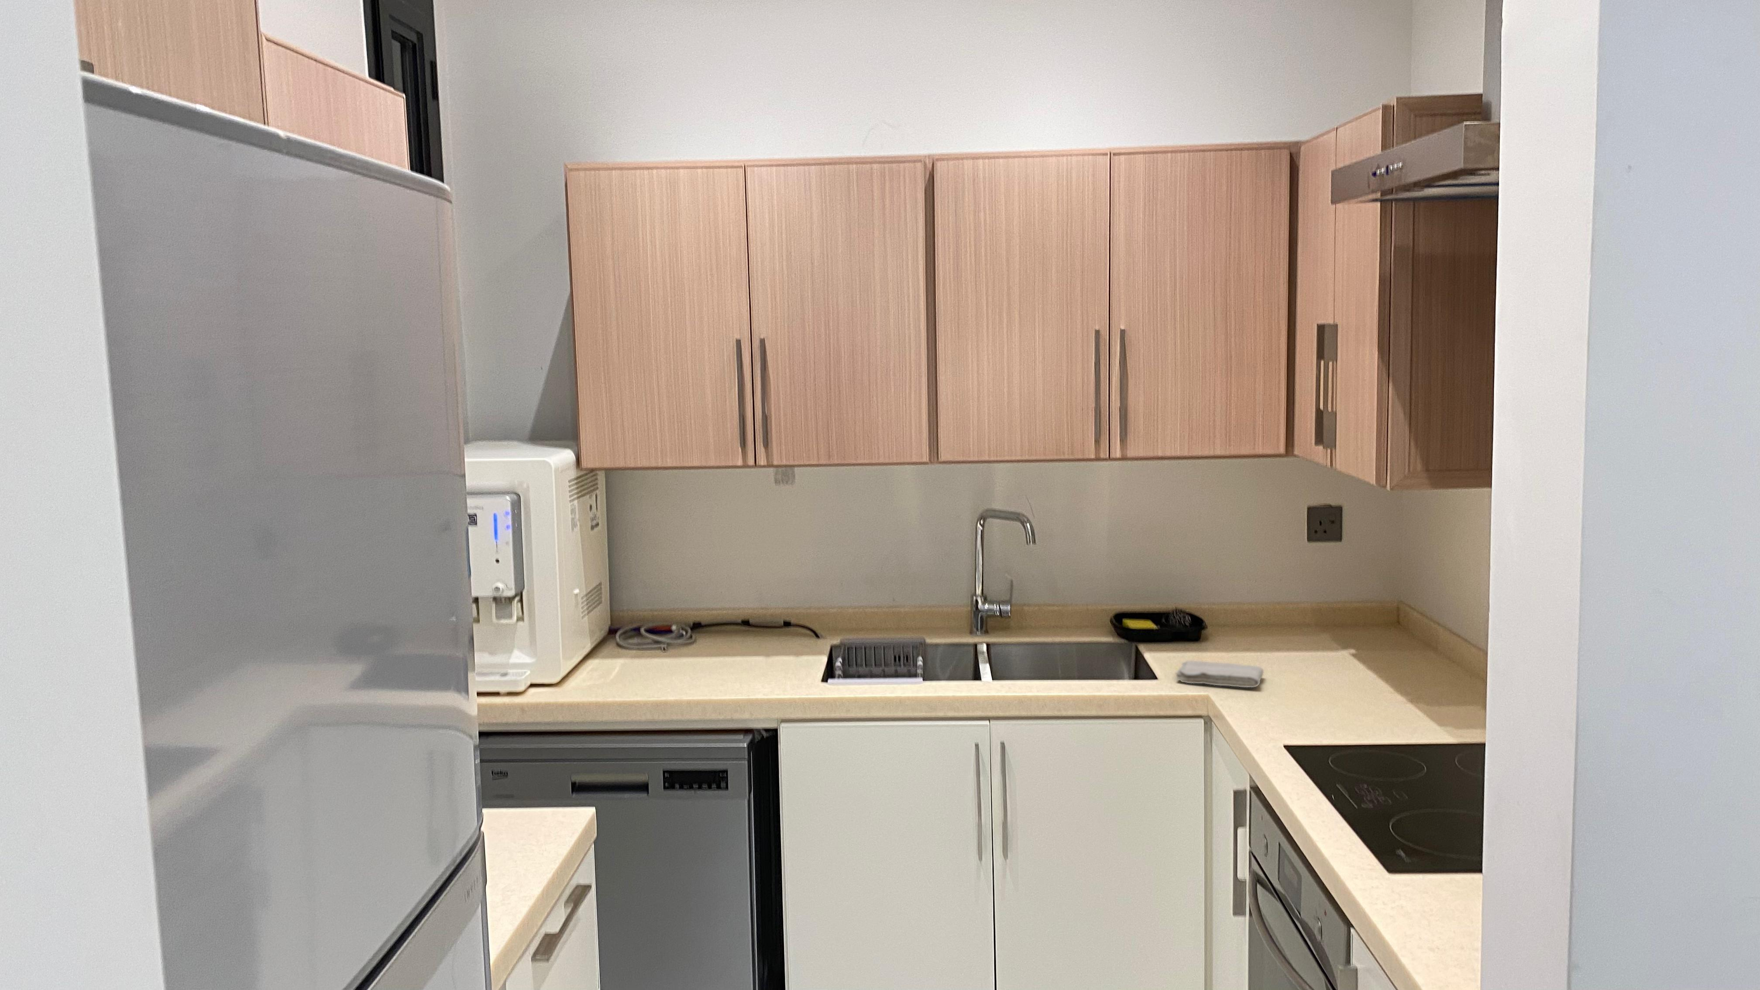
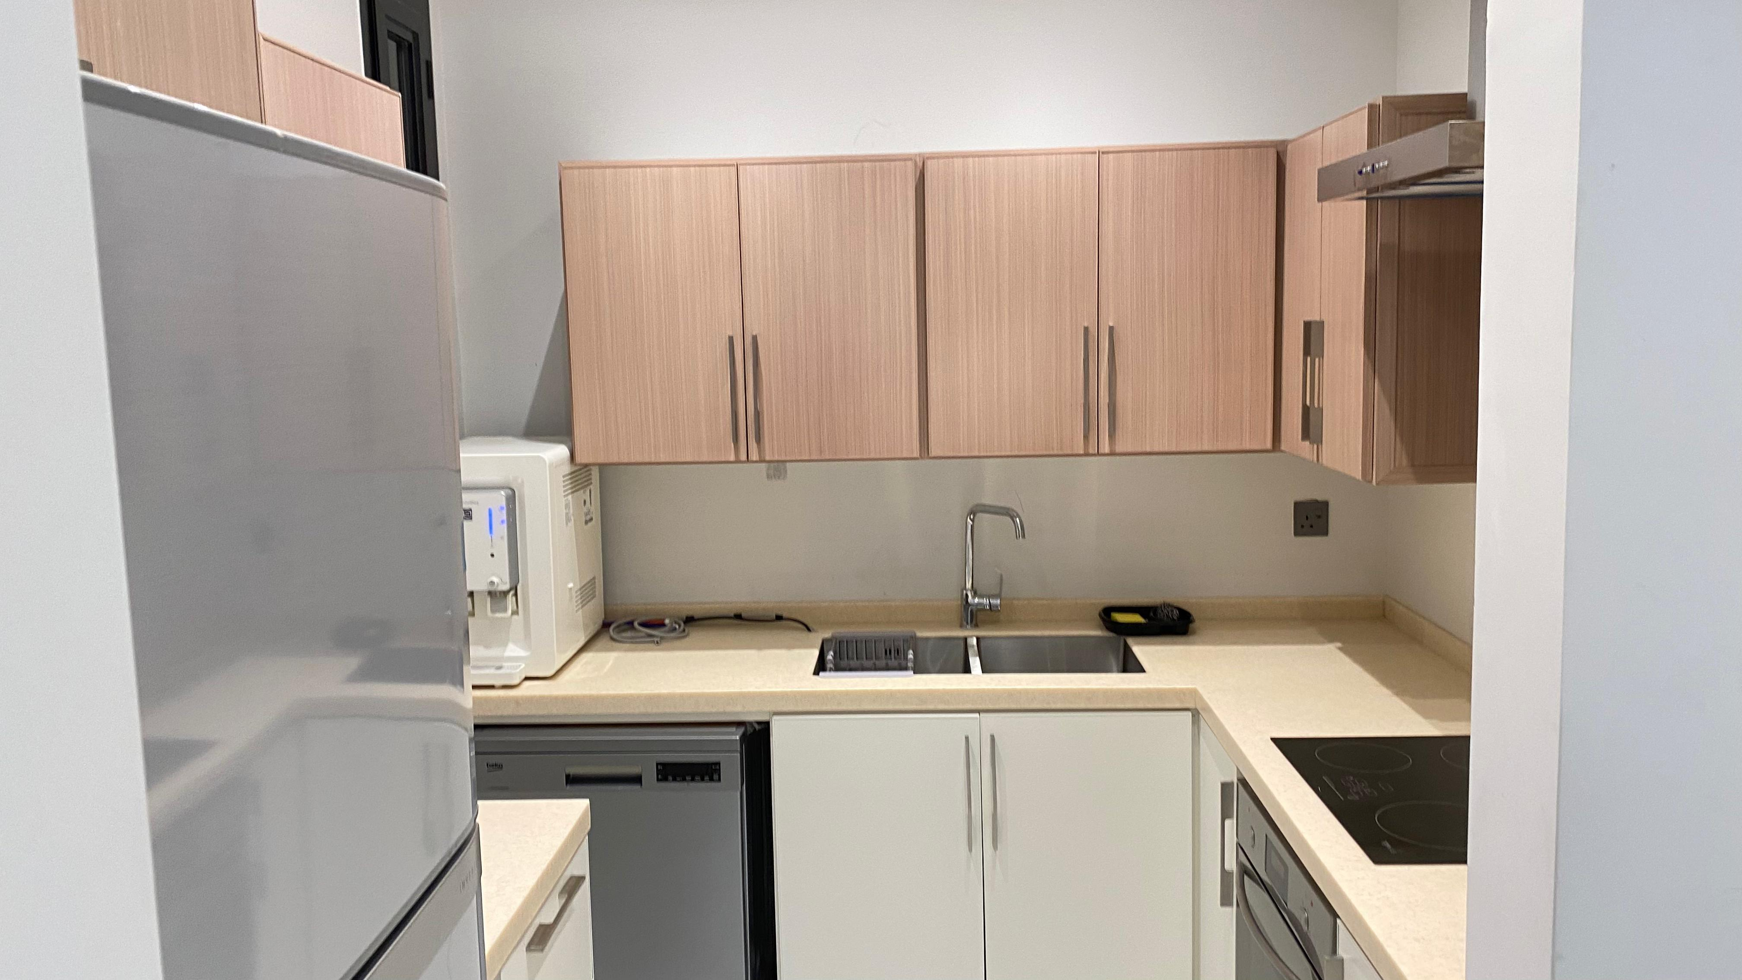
- washcloth [1175,660,1264,688]
